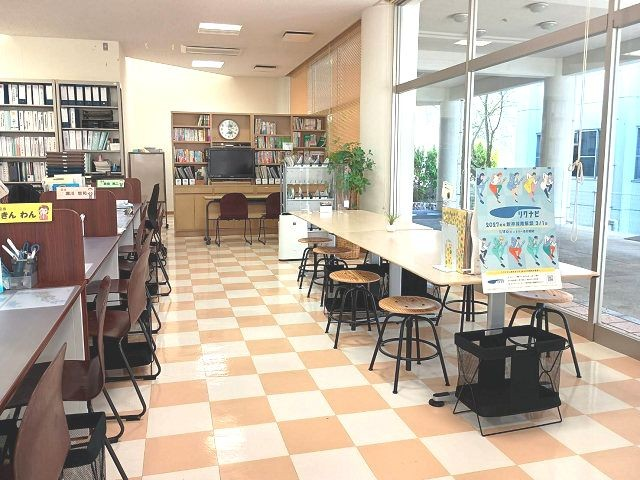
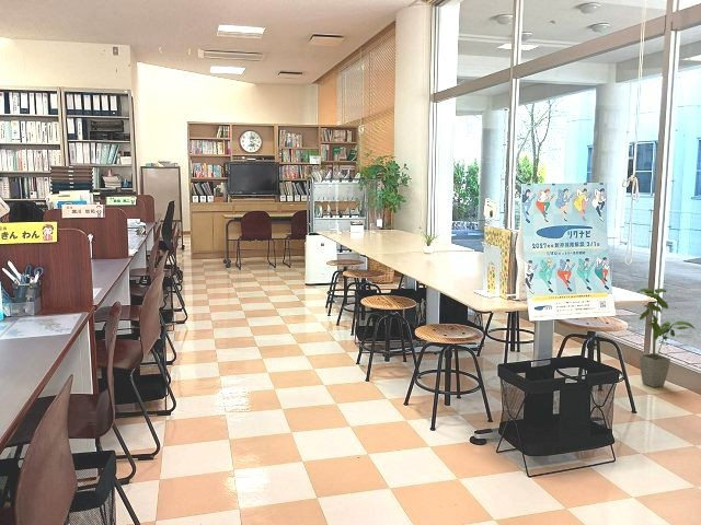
+ house plant [637,288,697,388]
